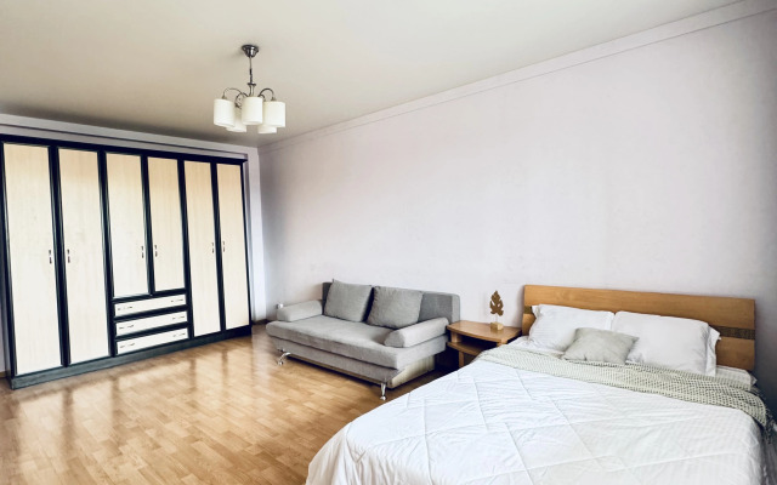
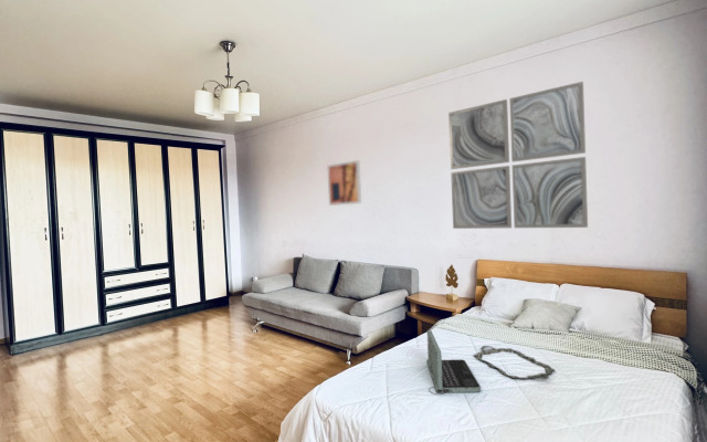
+ wall art [326,159,362,207]
+ serving tray [473,345,556,380]
+ wall art [447,81,589,230]
+ laptop [425,329,482,396]
